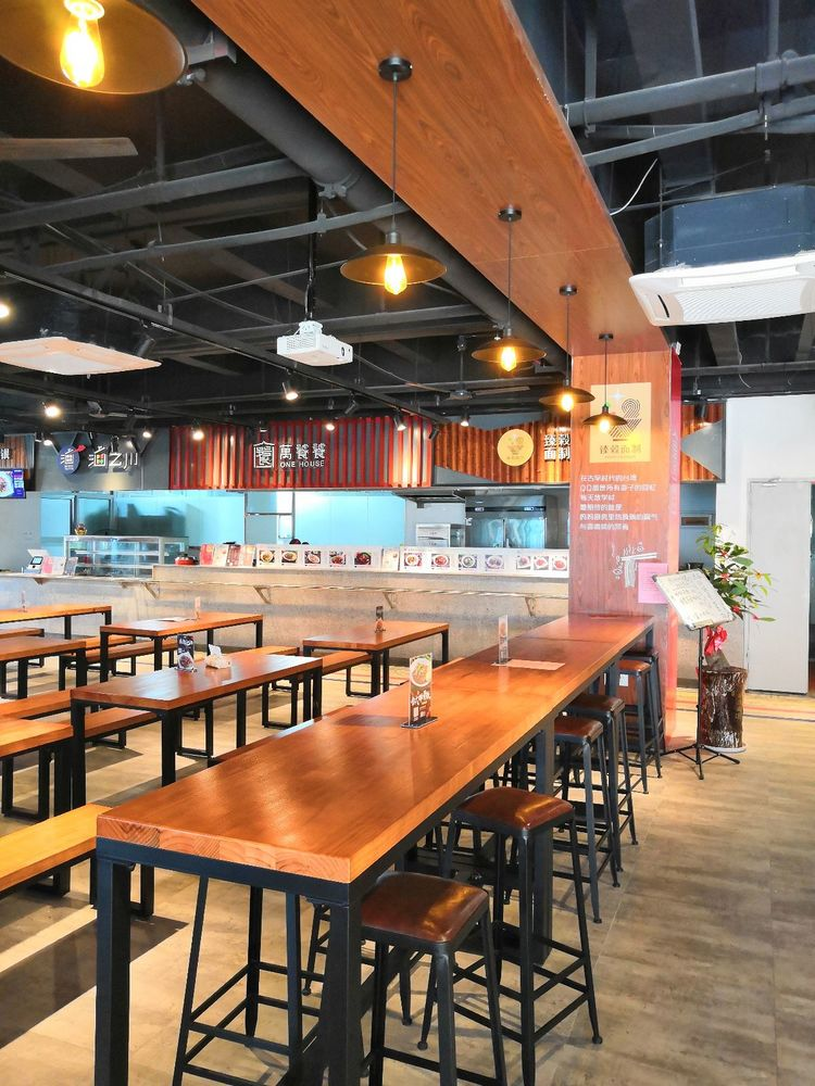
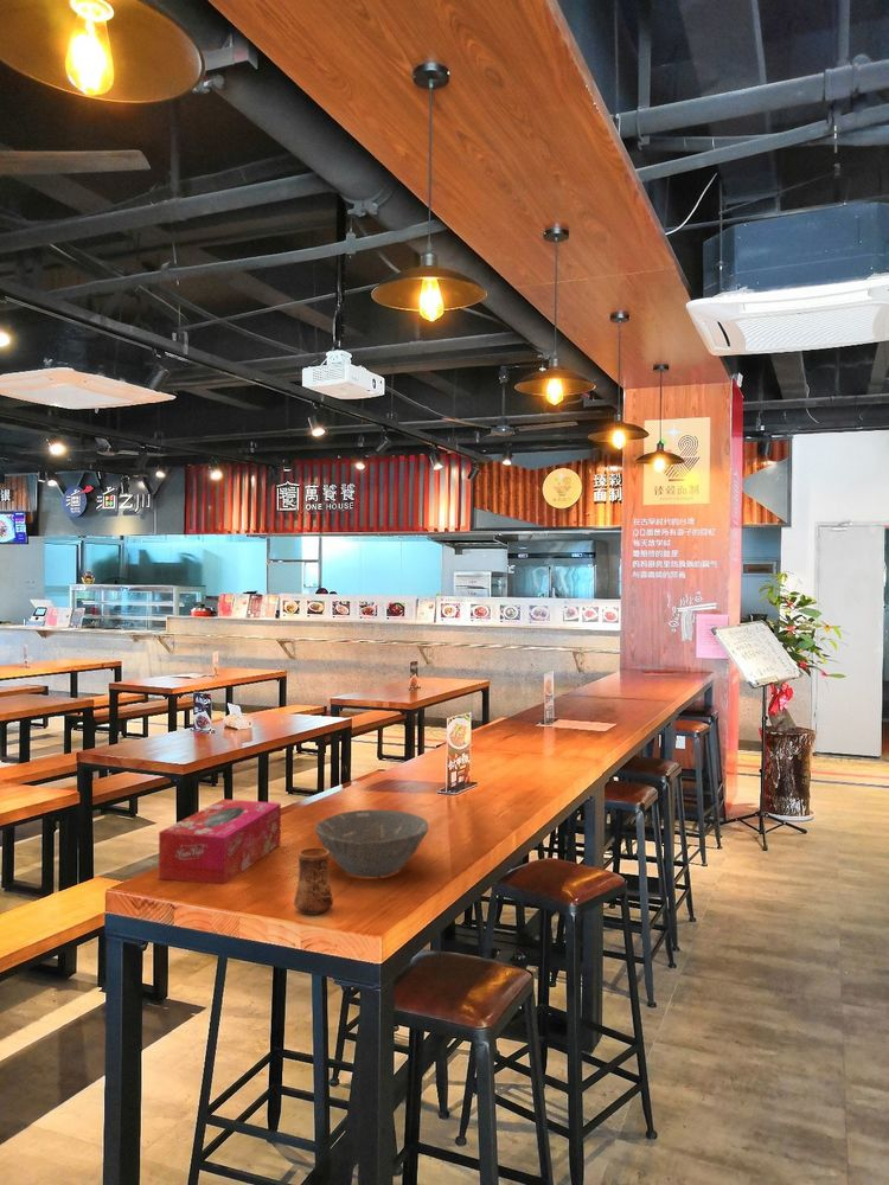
+ tissue box [158,798,282,885]
+ cup [293,846,334,916]
+ bowl [314,808,429,879]
